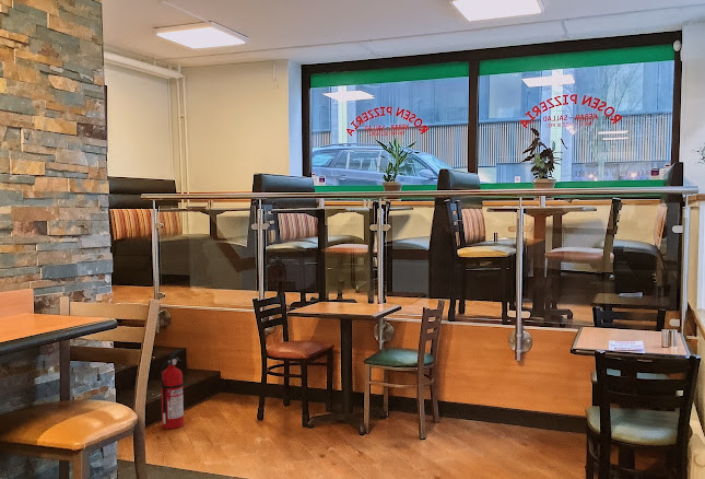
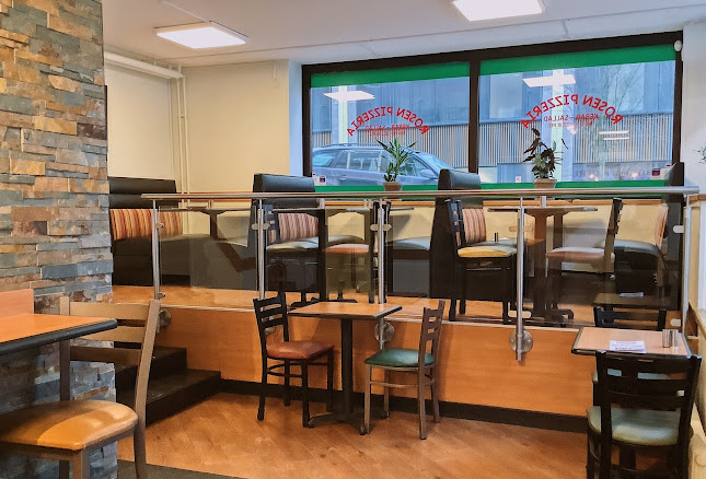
- fire extinguisher [158,349,185,430]
